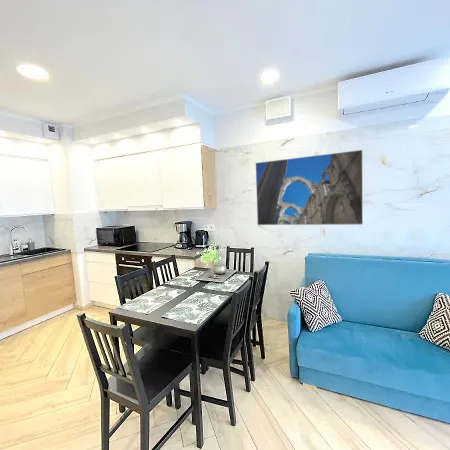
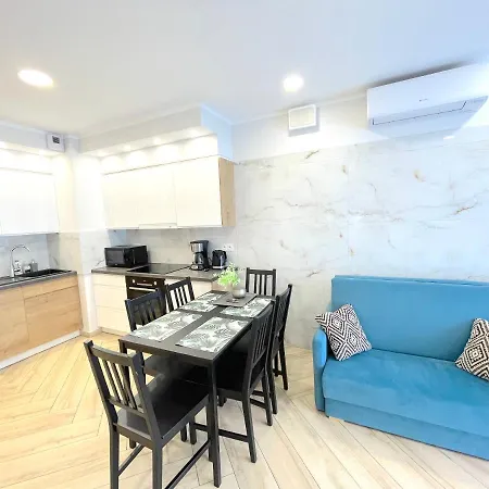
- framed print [254,149,364,226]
